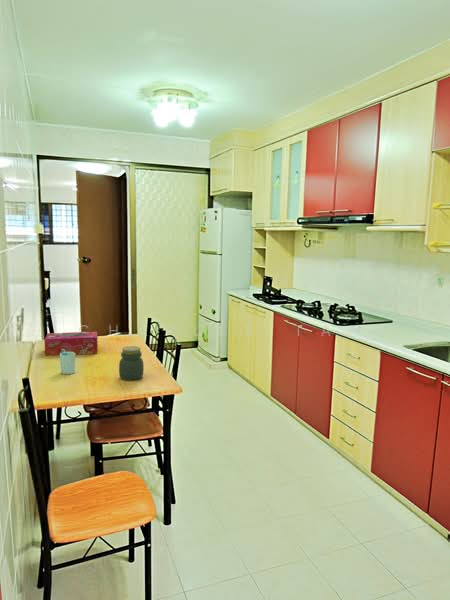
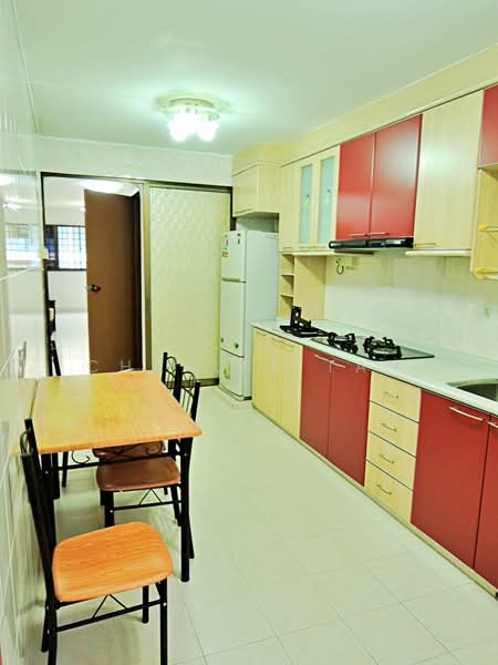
- tissue box [43,331,99,357]
- cup [59,349,76,375]
- jar [118,345,145,381]
